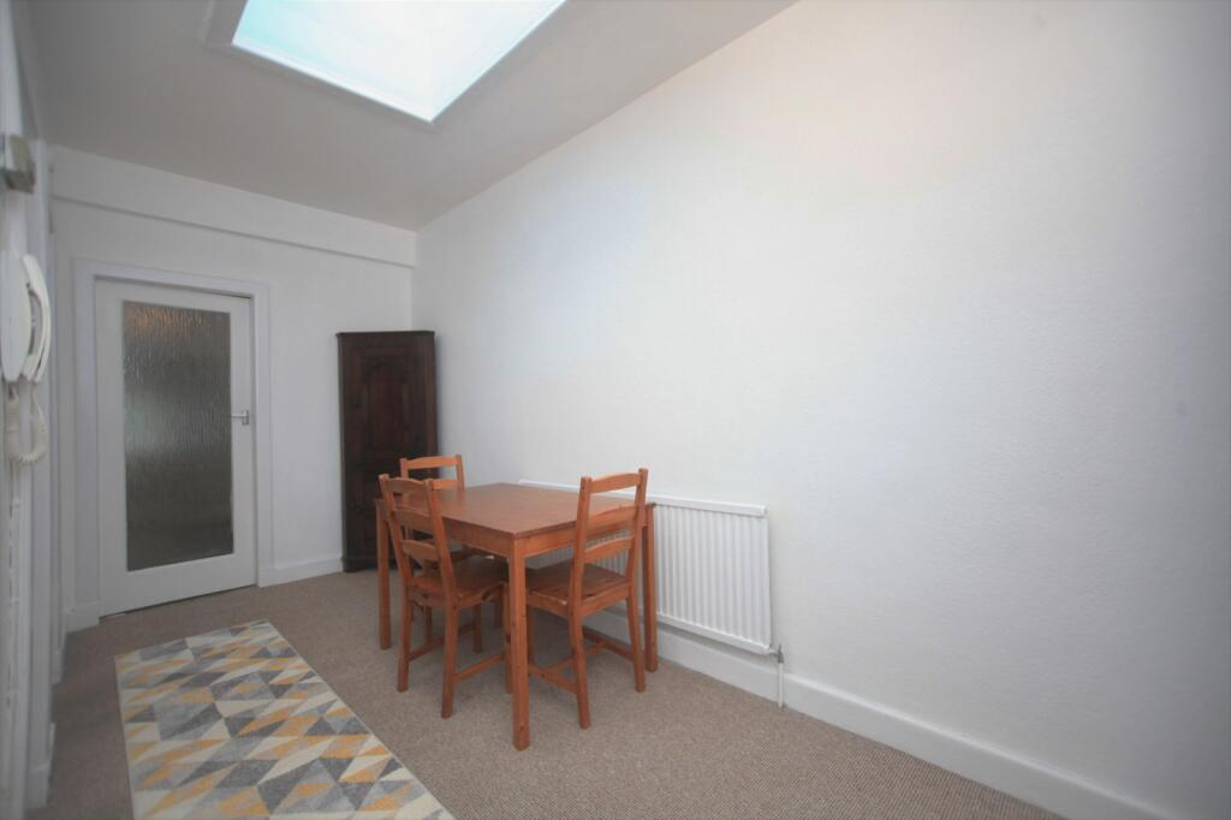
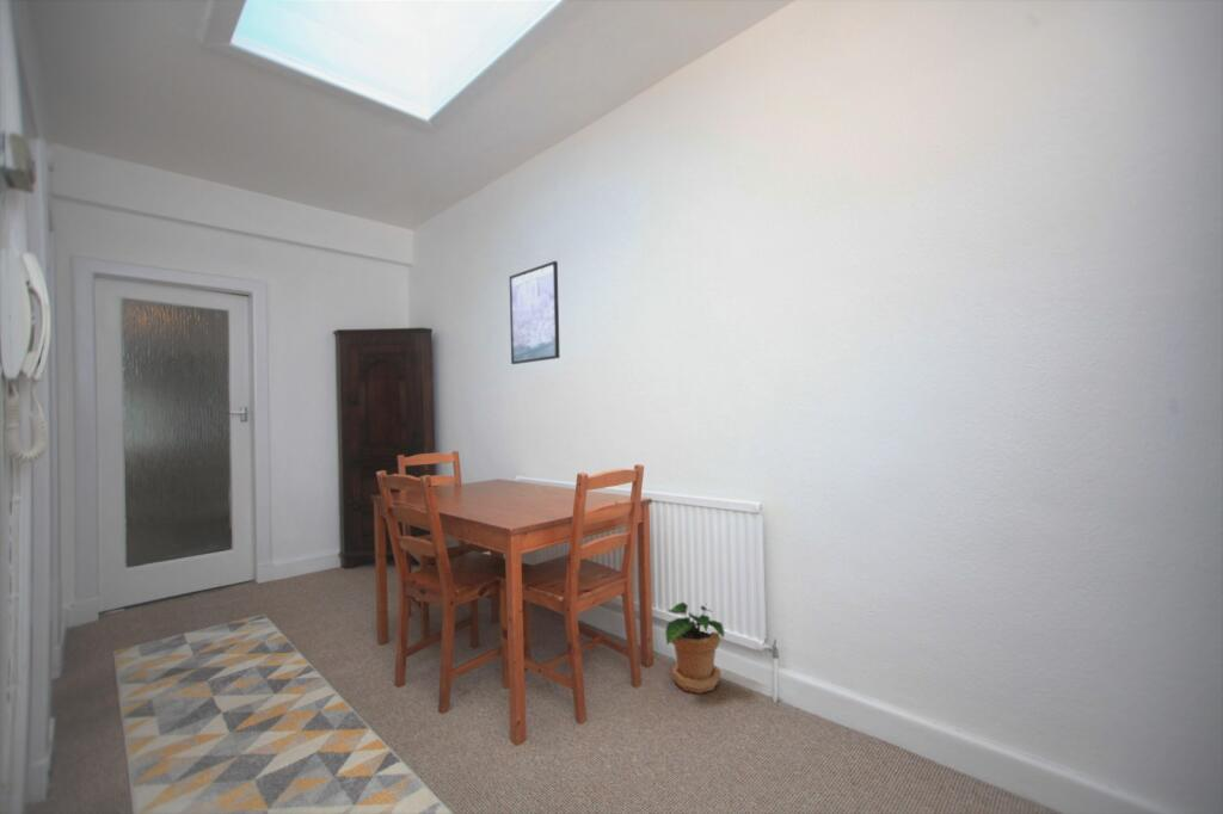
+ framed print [509,260,561,365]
+ potted plant [664,602,726,695]
